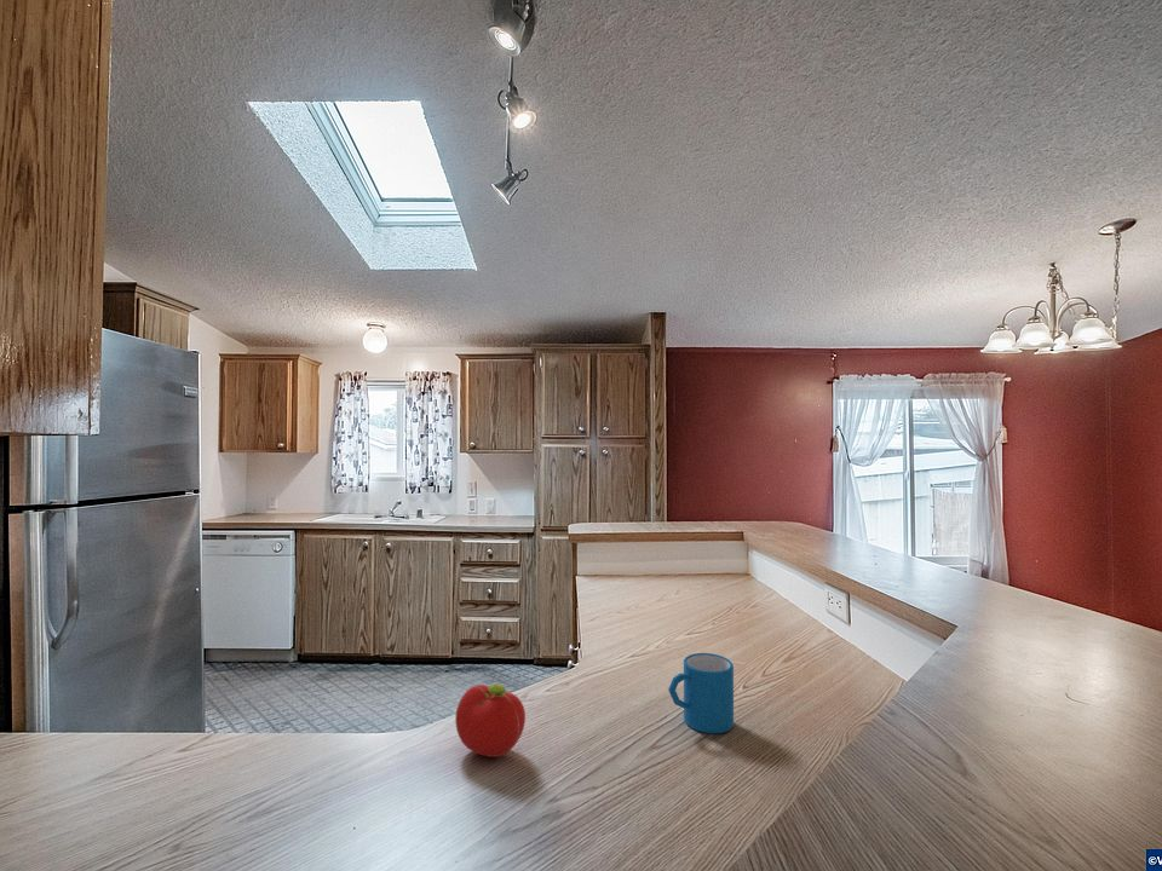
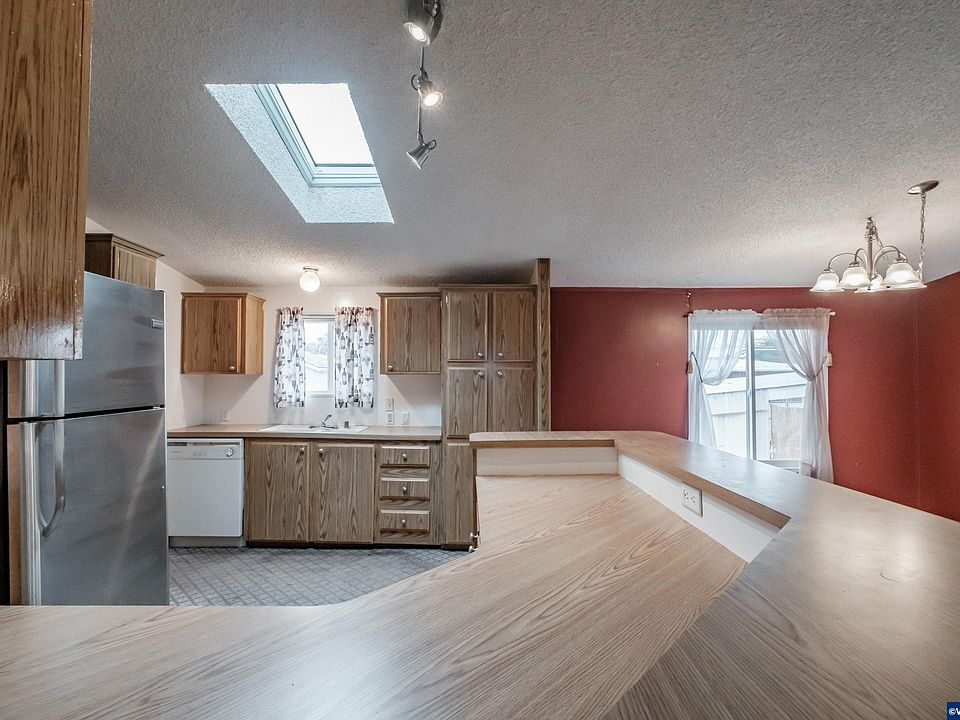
- mug [667,652,735,734]
- fruit [454,682,527,758]
